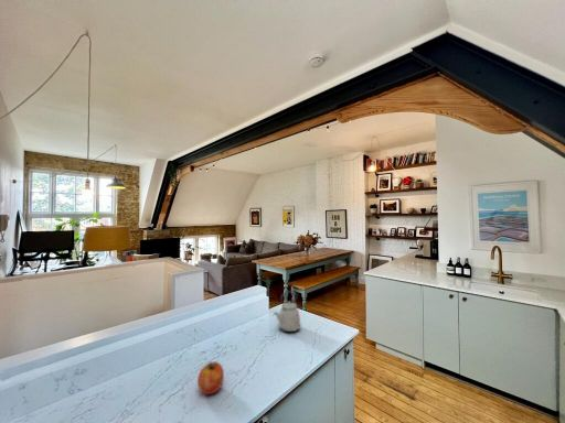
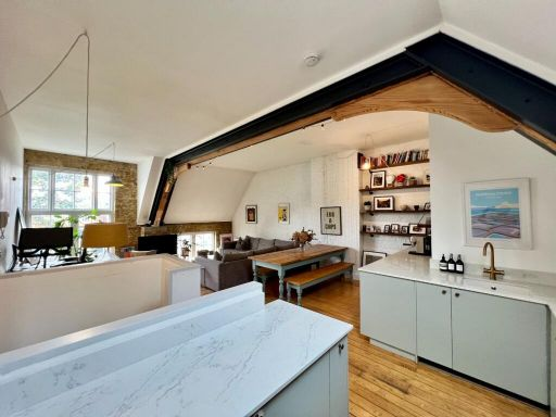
- kettle [273,290,301,333]
- fruit [196,361,225,395]
